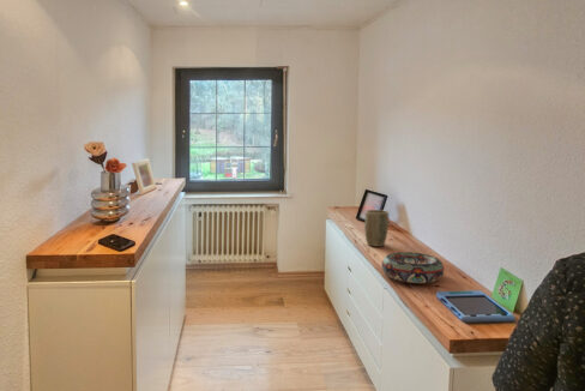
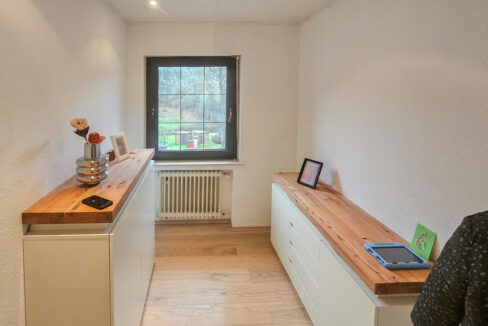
- plant pot [363,209,390,248]
- decorative bowl [381,251,445,284]
